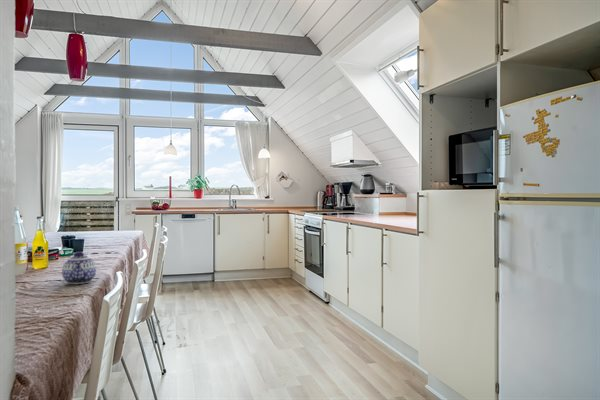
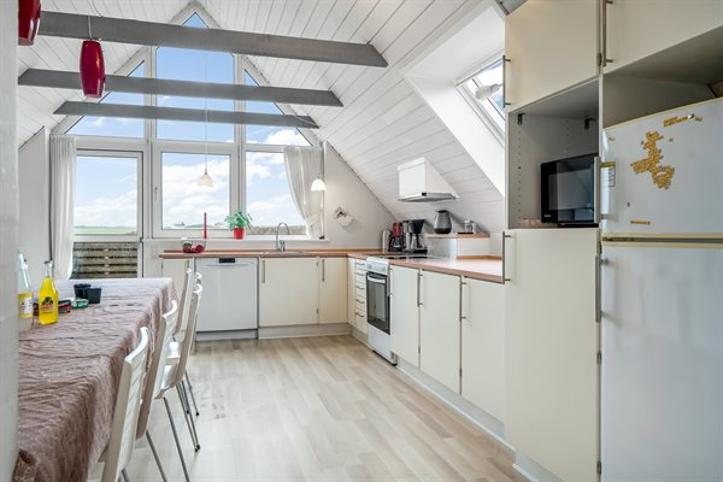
- teapot [61,250,97,285]
